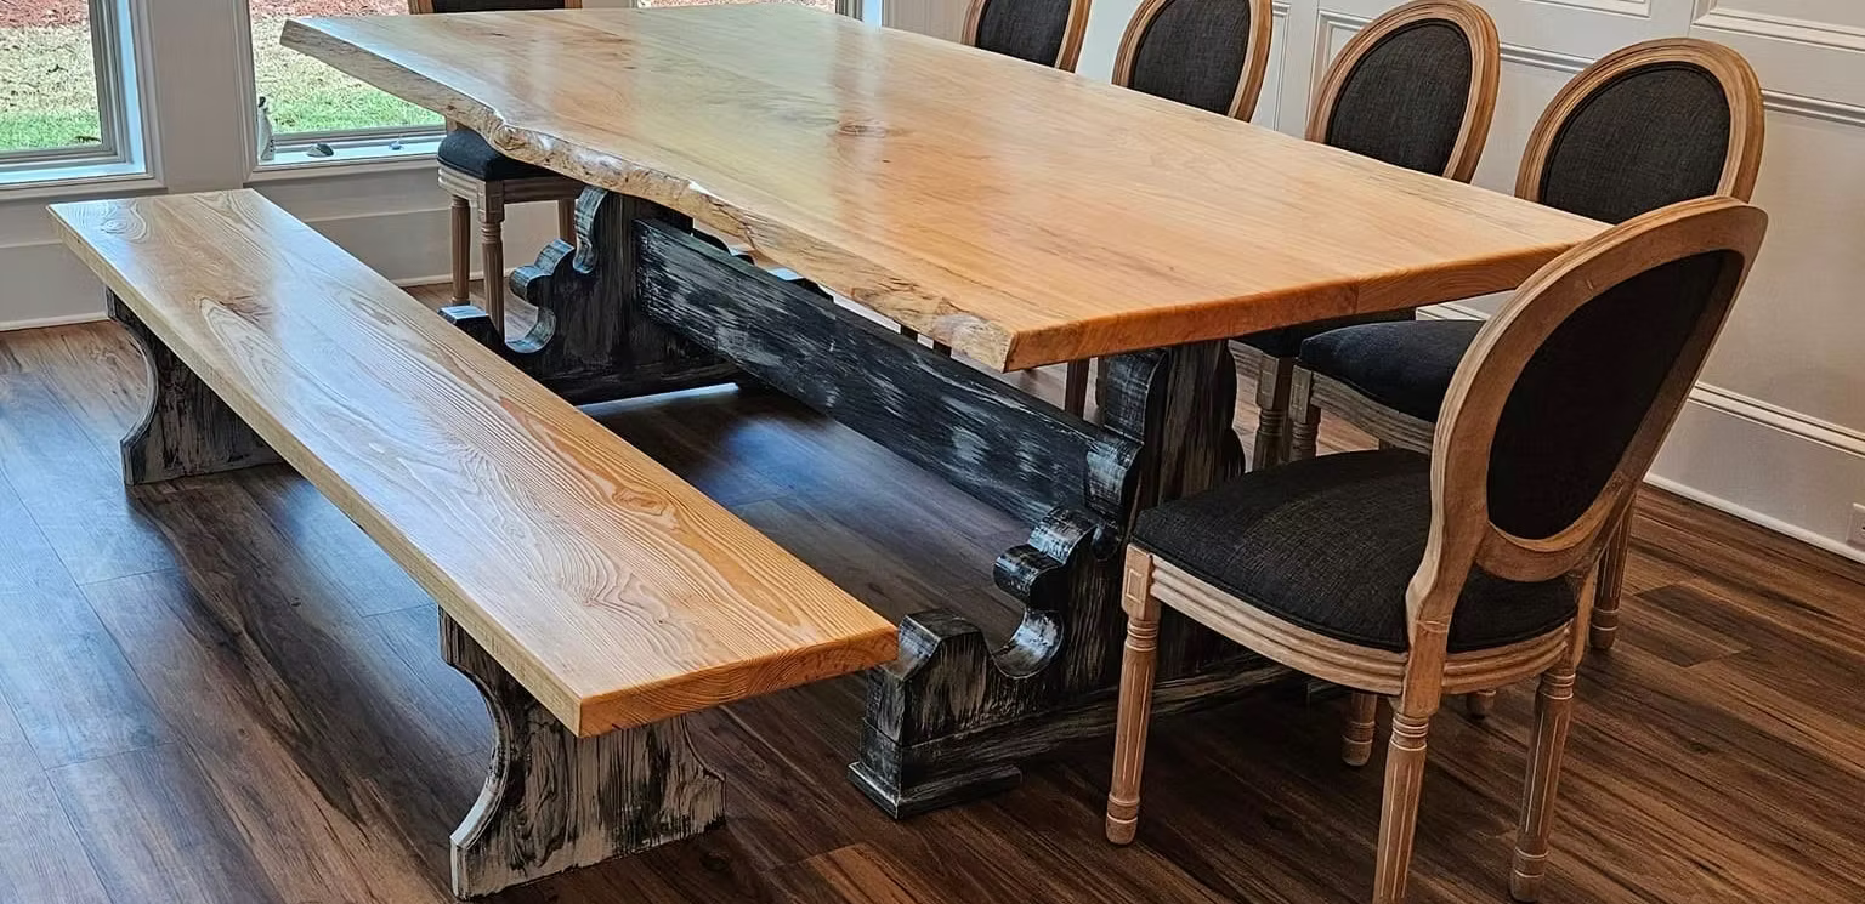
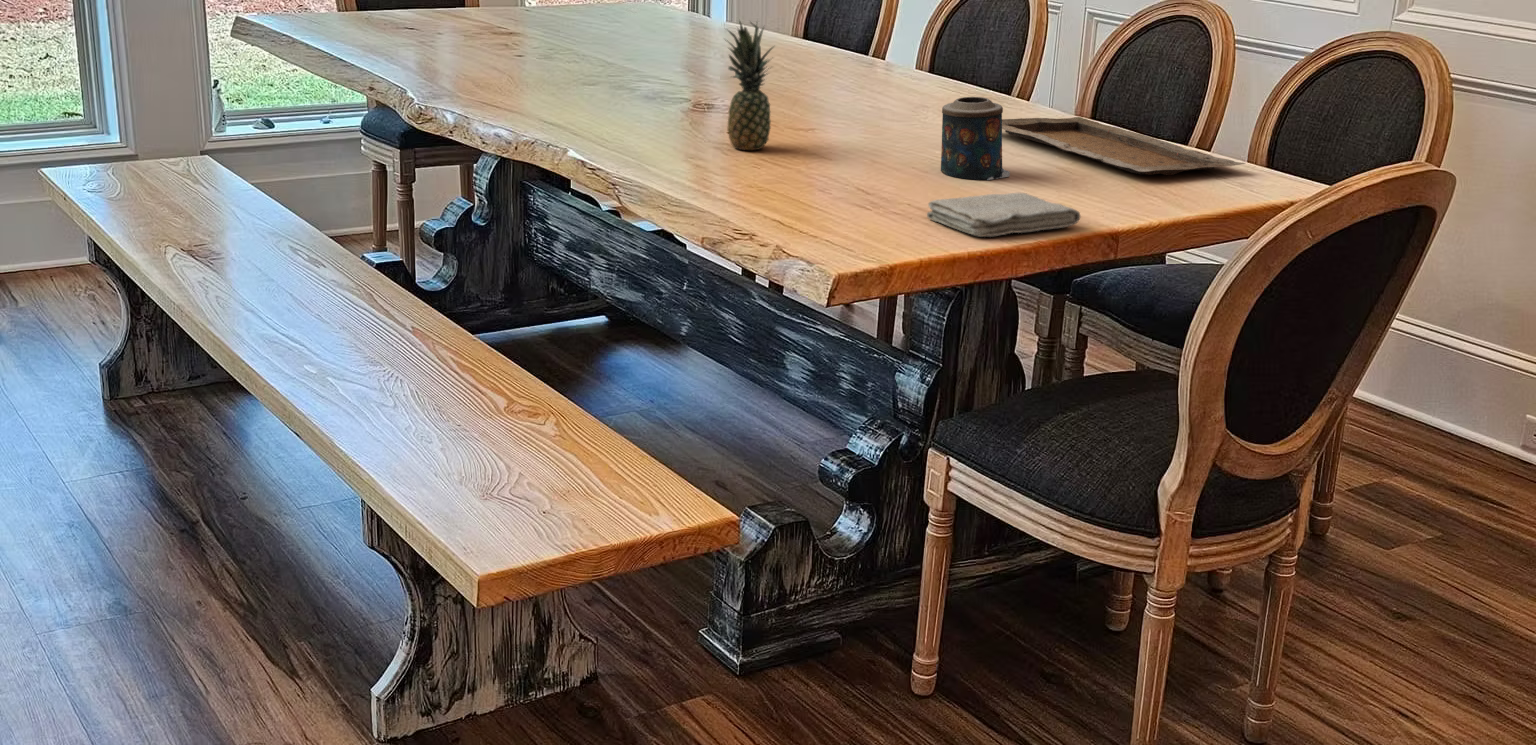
+ washcloth [926,192,1082,238]
+ candle [940,96,1011,181]
+ fruit [722,17,777,152]
+ picture frame [1002,116,1246,176]
